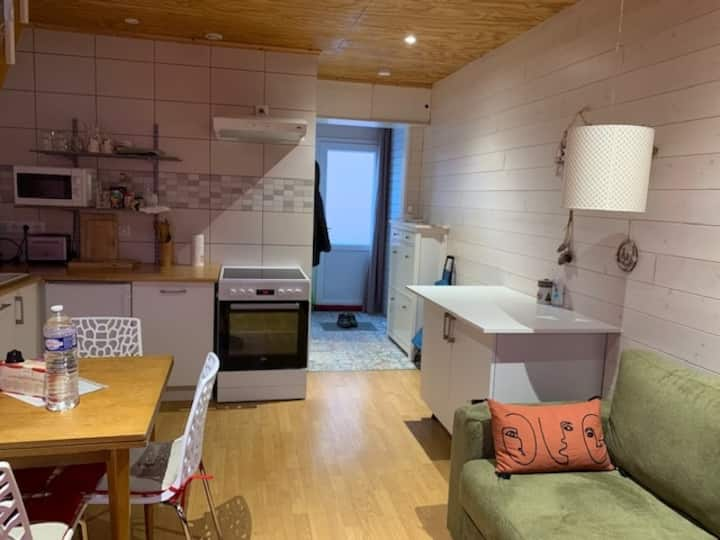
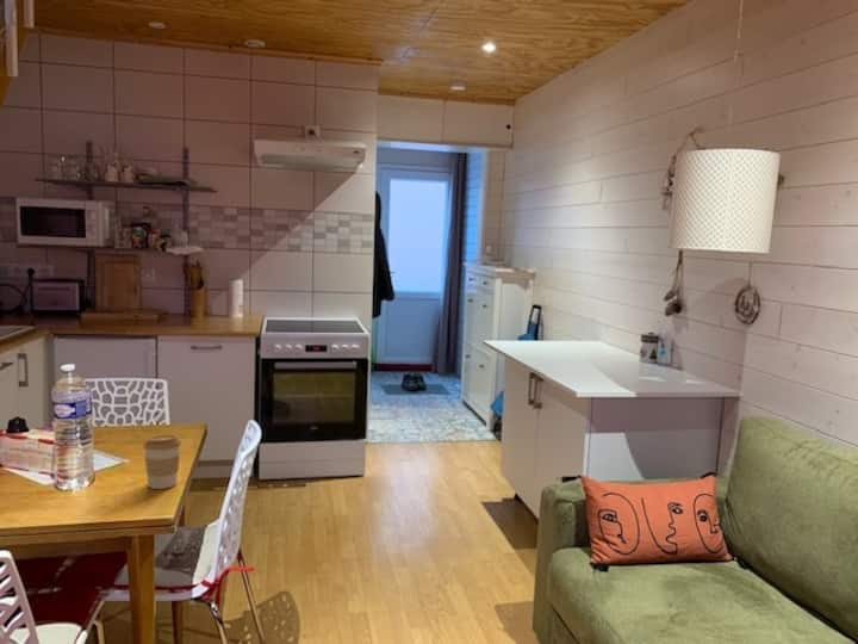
+ coffee cup [142,434,182,490]
